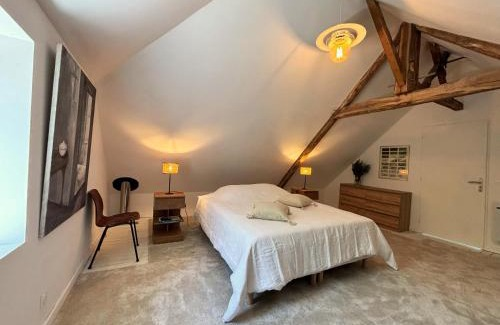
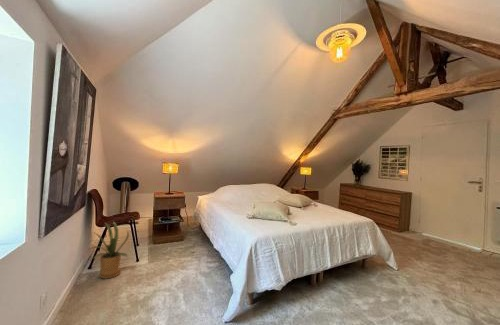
+ house plant [87,220,130,280]
